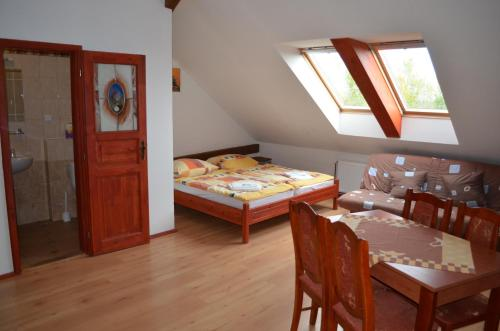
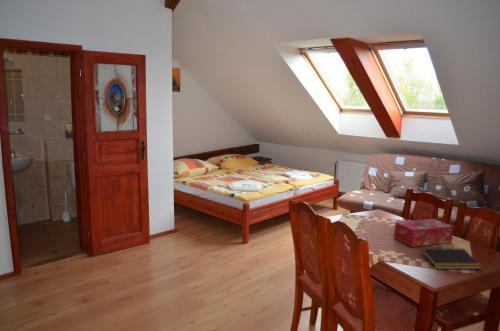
+ tissue box [393,218,455,248]
+ notepad [419,248,483,270]
